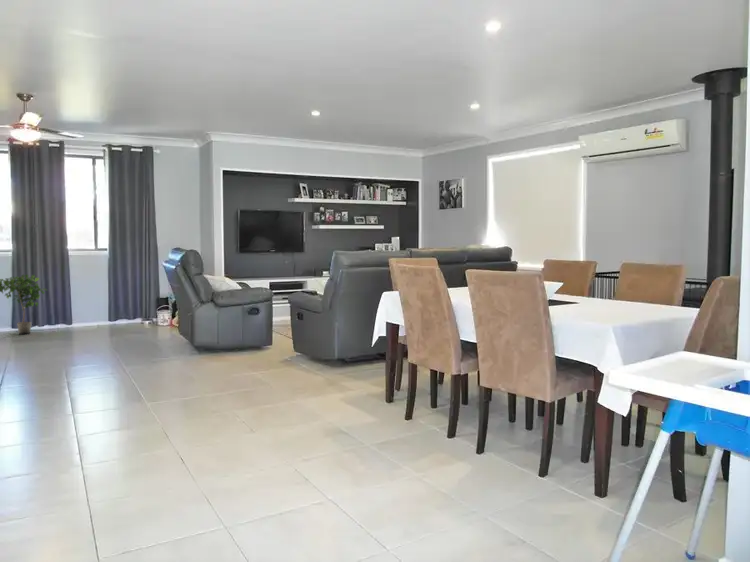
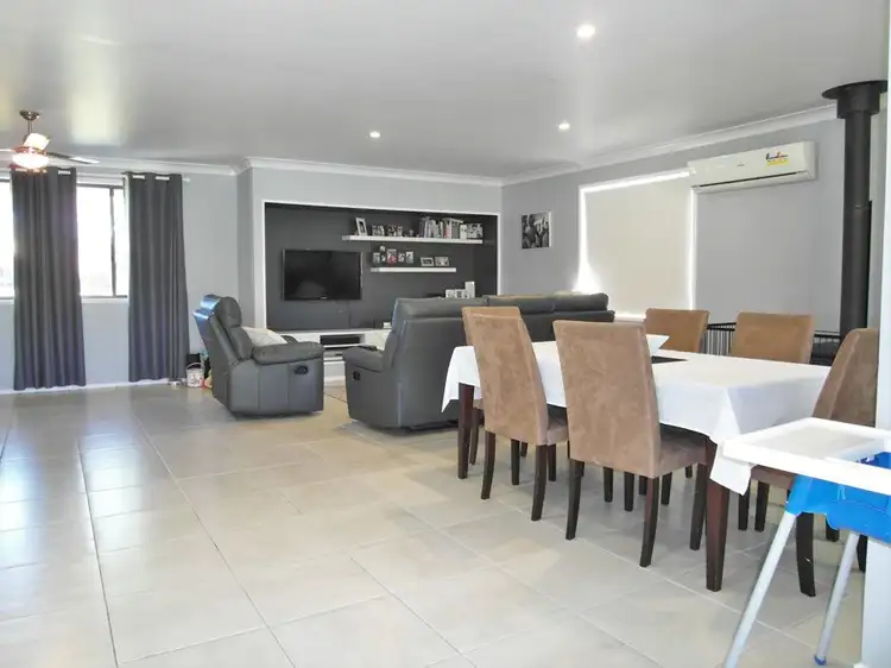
- potted plant [0,273,48,335]
